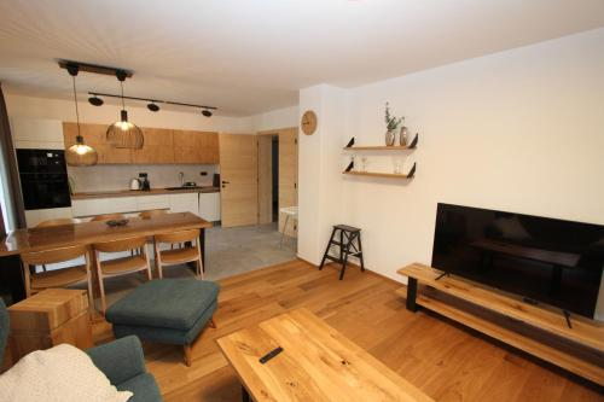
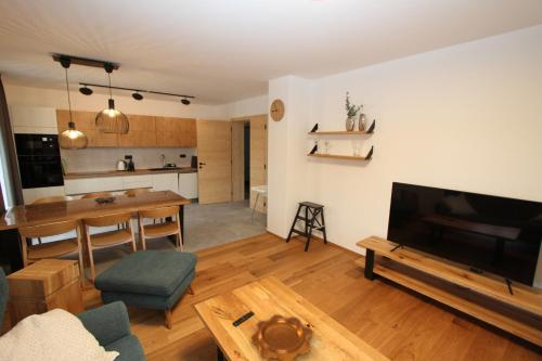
+ decorative bowl [249,313,314,361]
